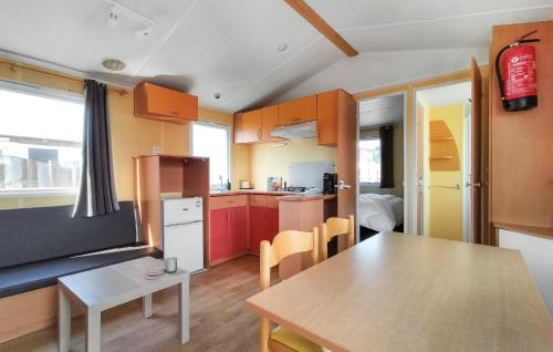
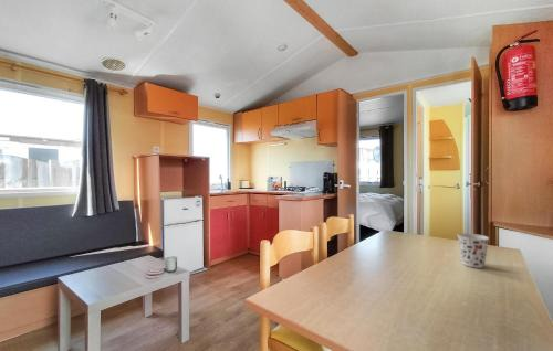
+ cup [457,233,490,269]
